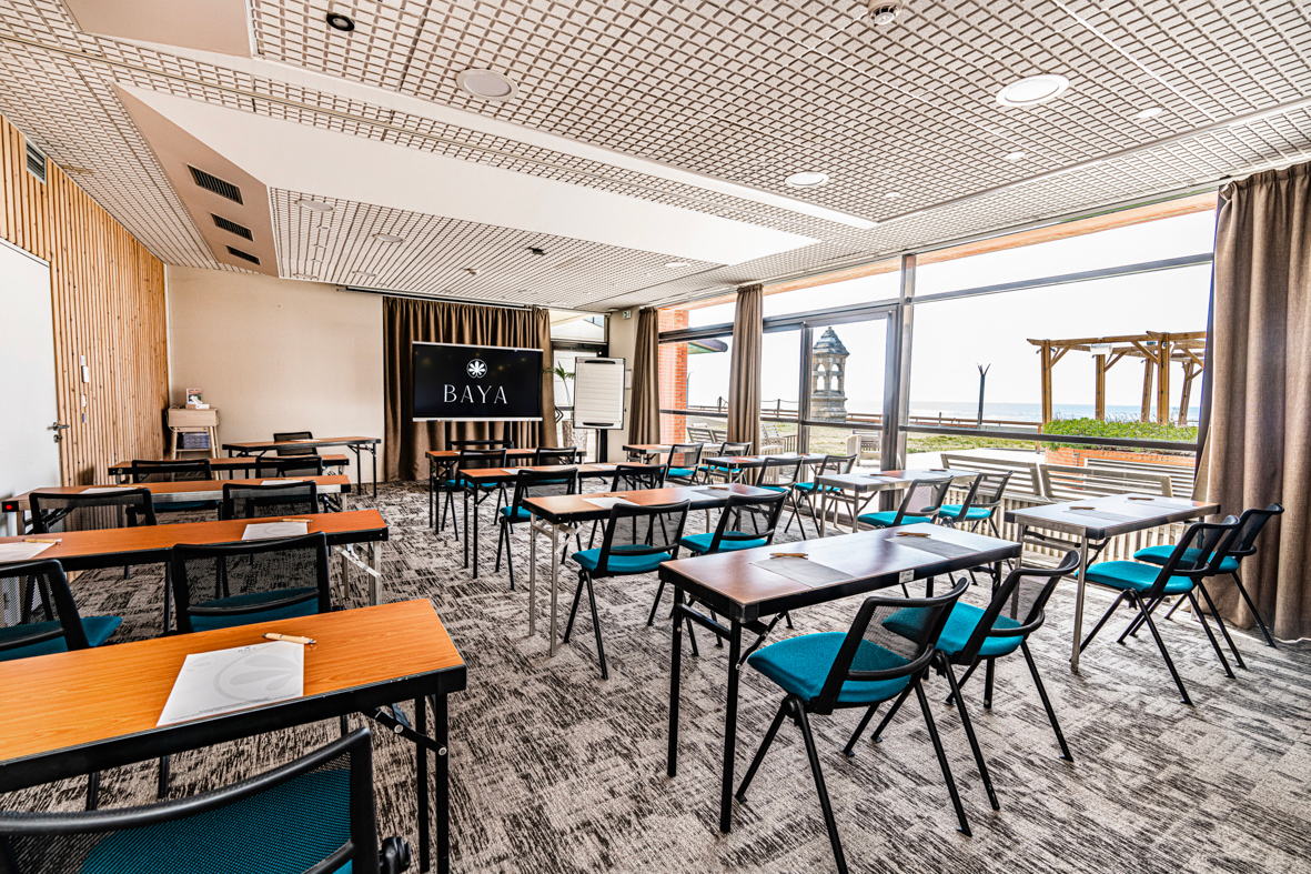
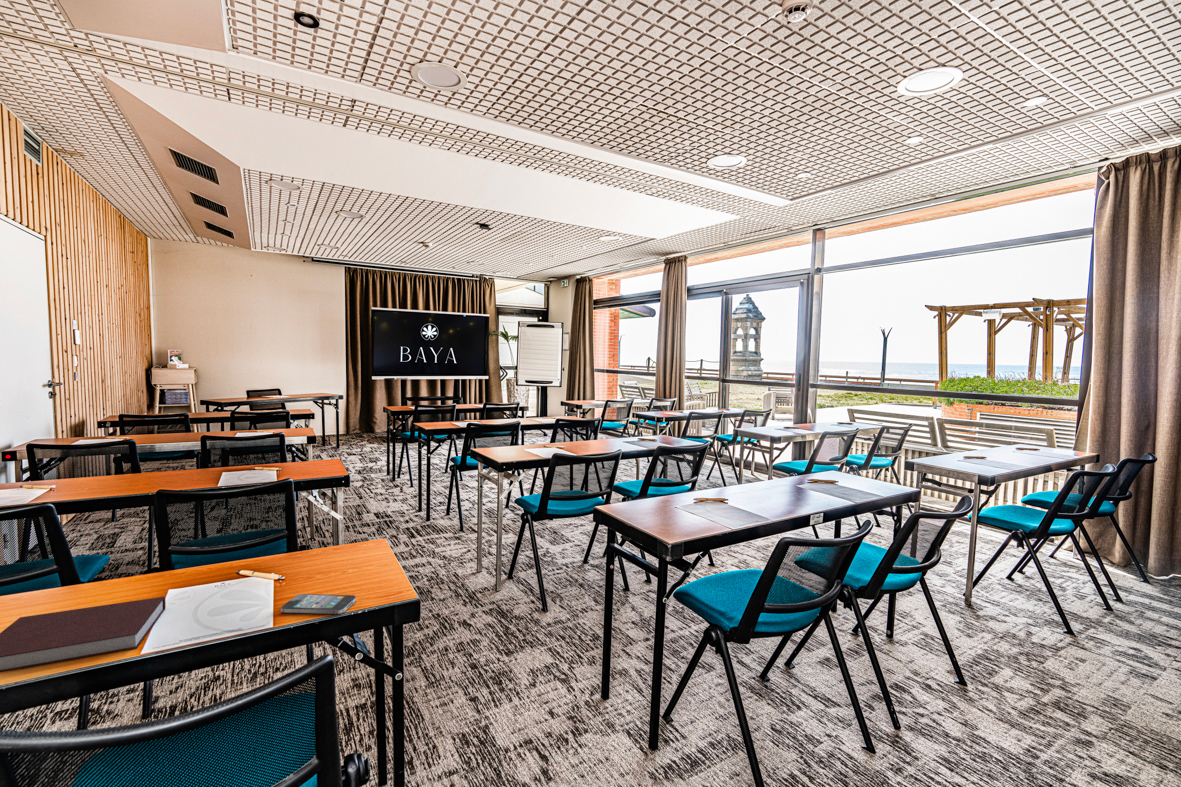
+ notebook [0,595,167,673]
+ smartphone [280,593,357,615]
